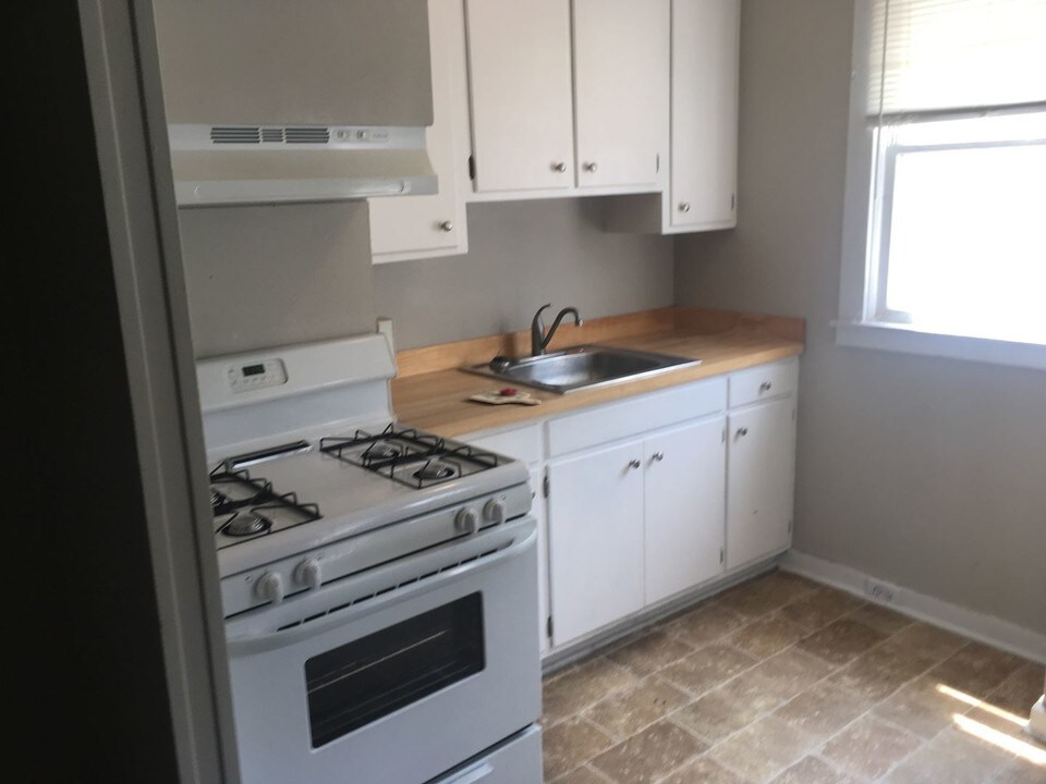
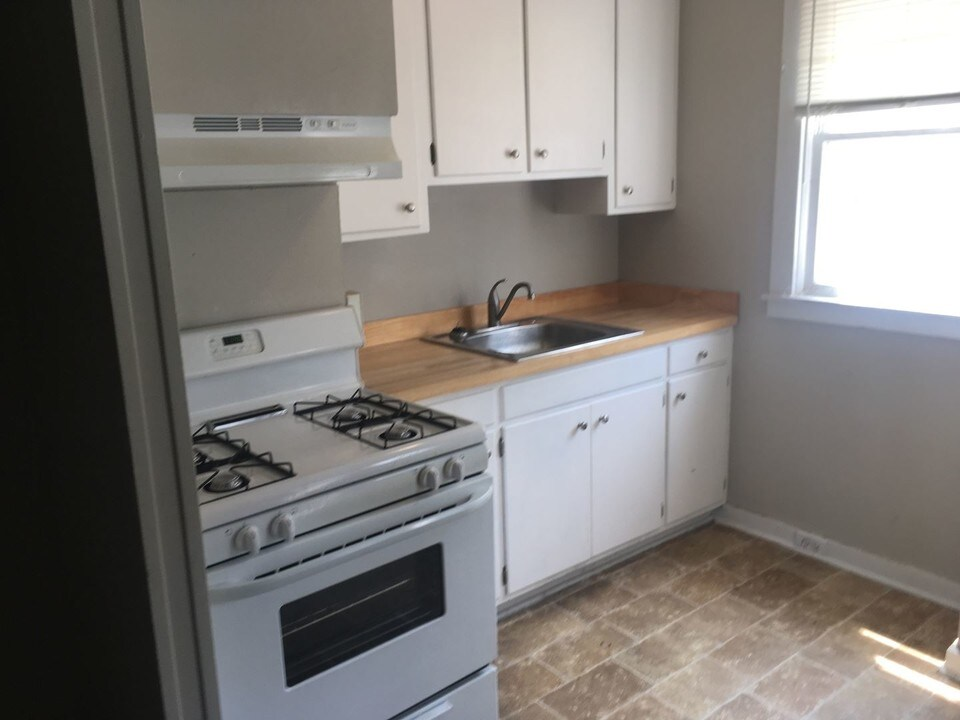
- cutting board [469,384,542,405]
